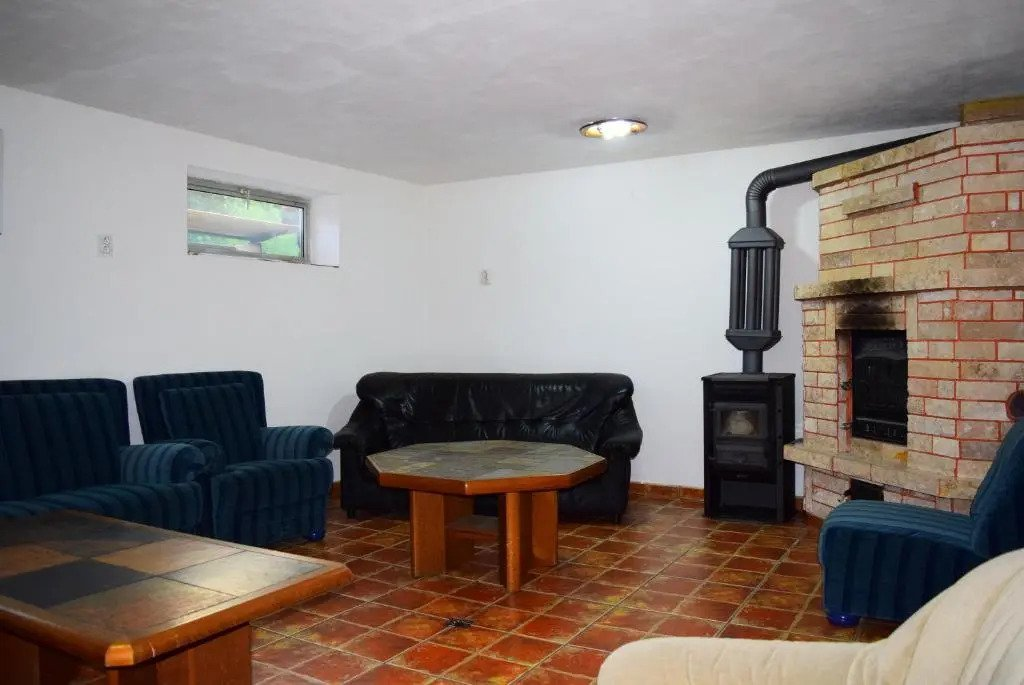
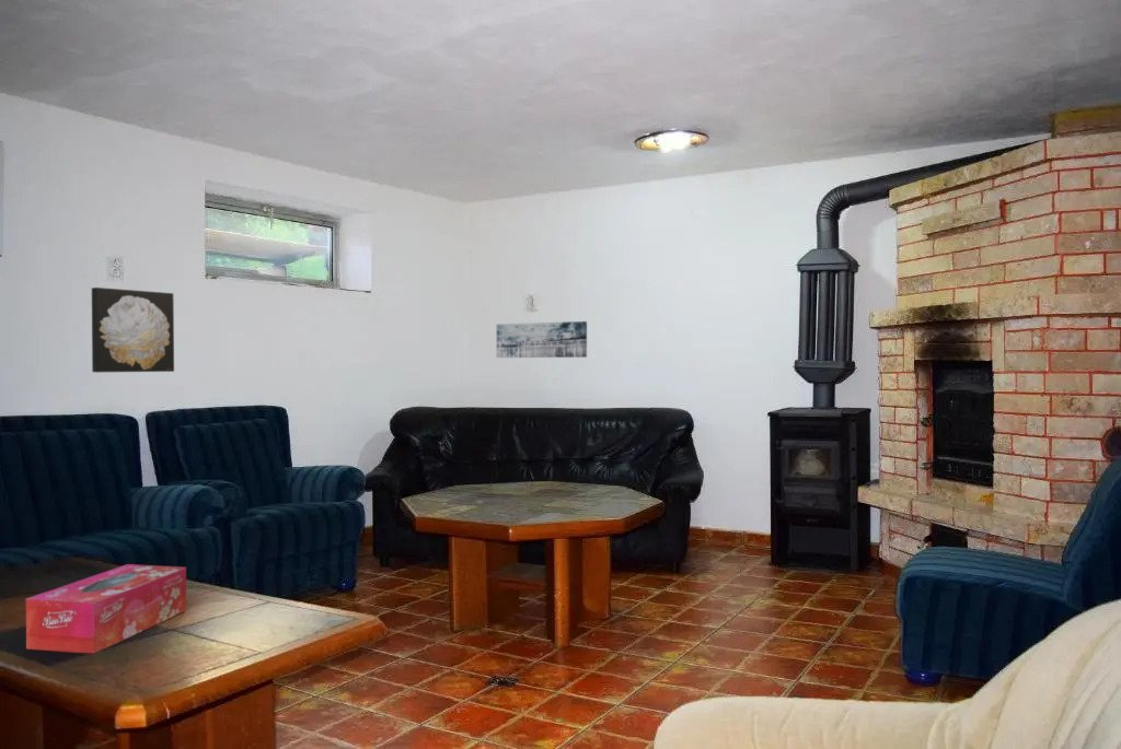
+ wall art [91,286,175,374]
+ tissue box [25,563,187,654]
+ wall art [496,320,588,359]
